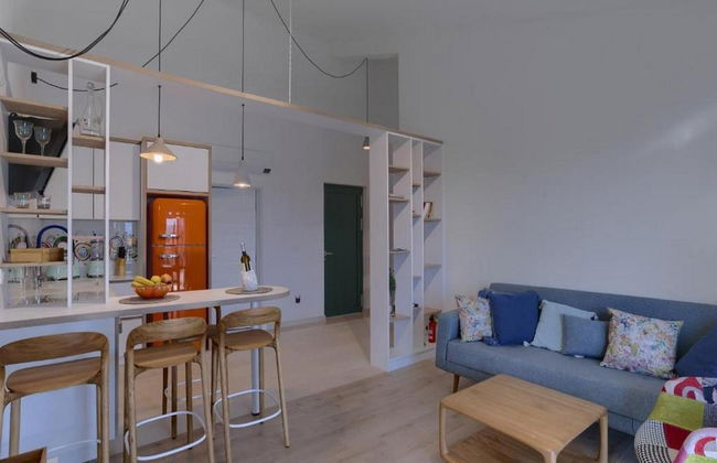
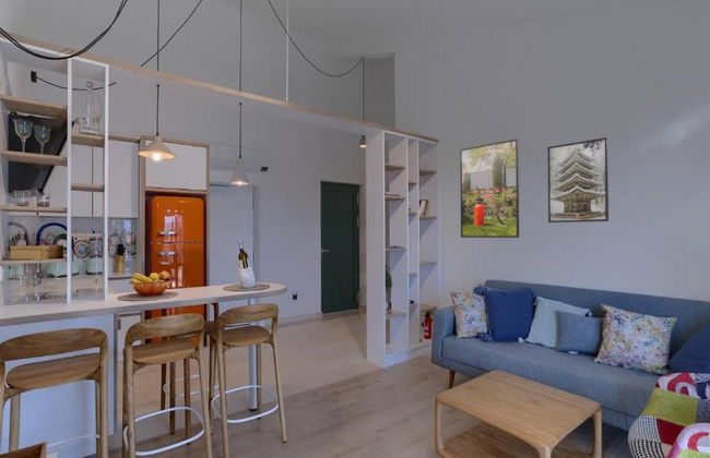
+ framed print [546,136,610,224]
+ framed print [459,137,520,239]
